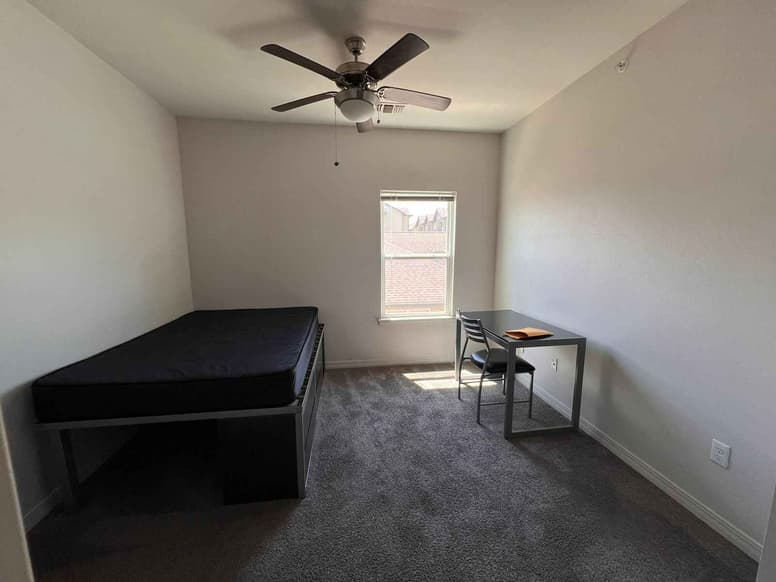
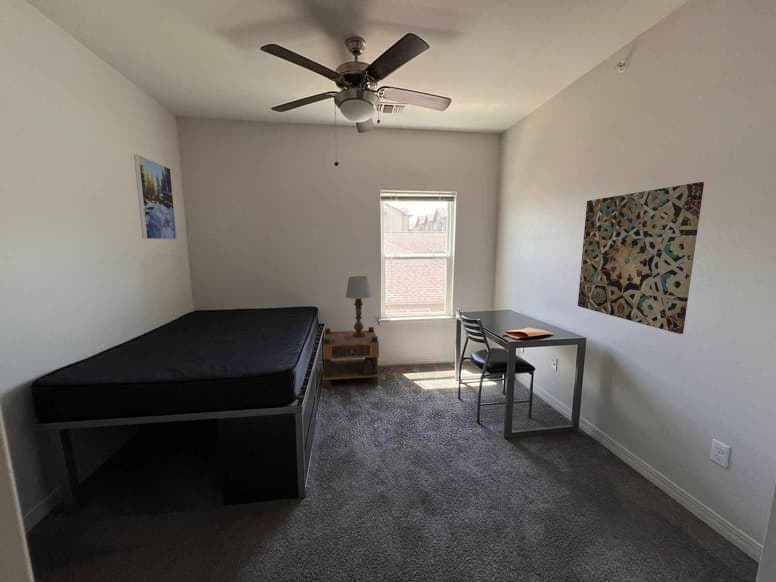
+ table lamp [344,275,373,338]
+ nightstand [321,326,381,390]
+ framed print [133,154,177,240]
+ wall art [577,181,705,335]
